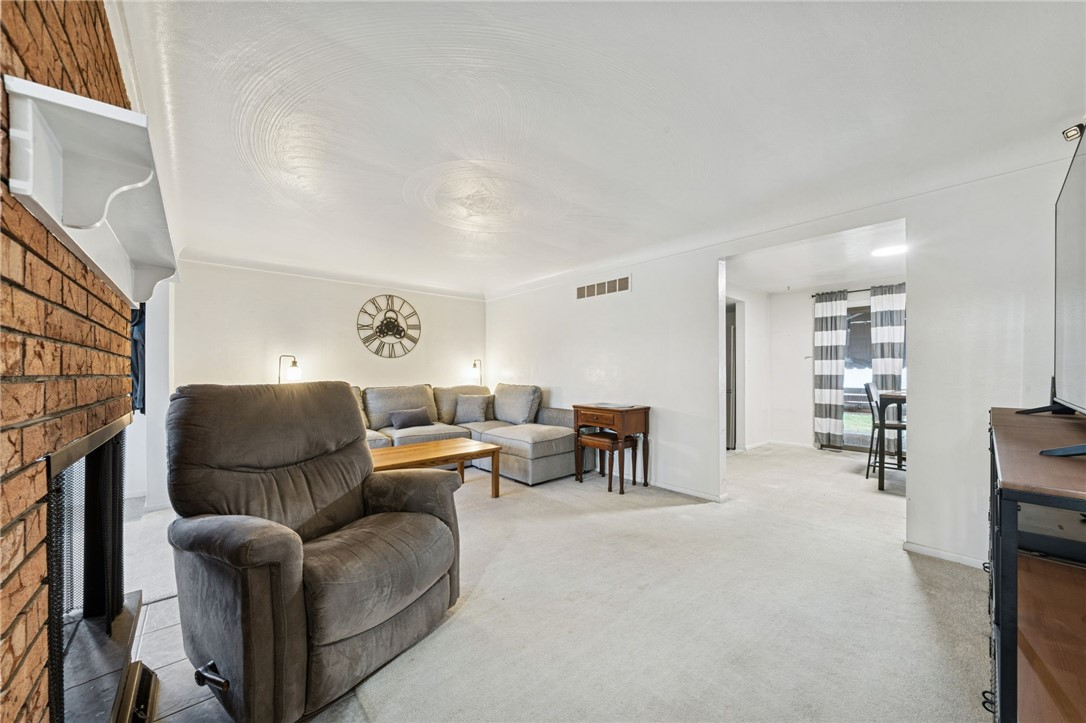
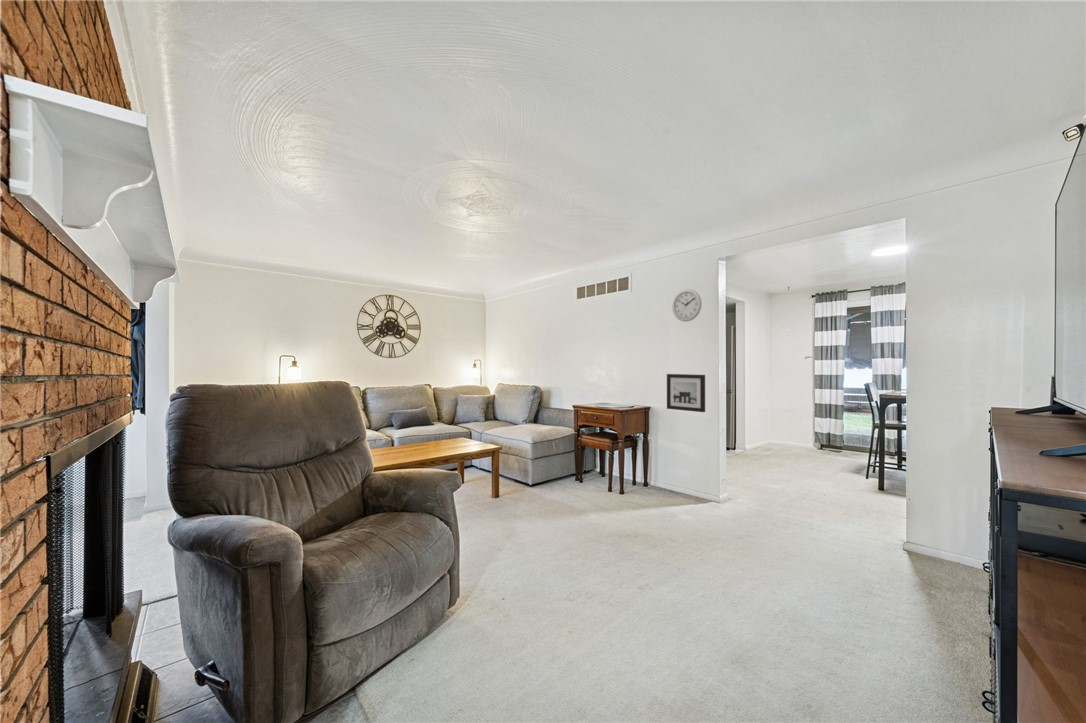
+ wall art [666,373,706,413]
+ wall clock [671,288,703,323]
